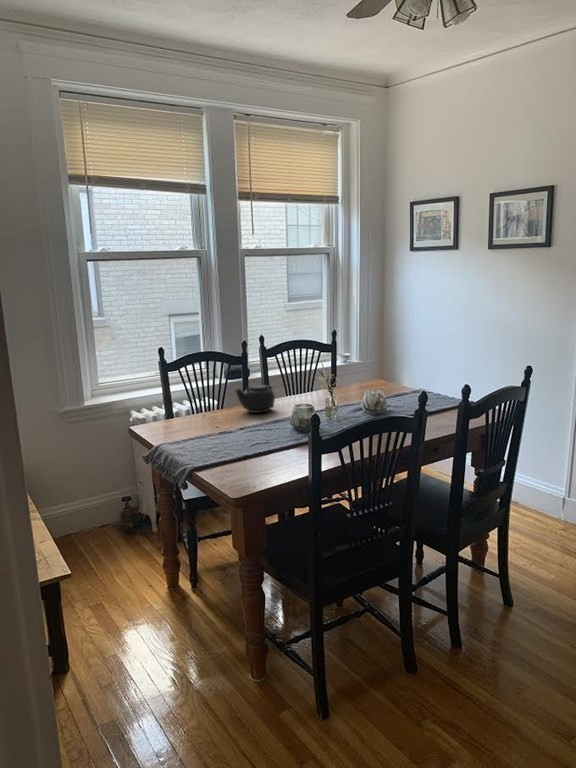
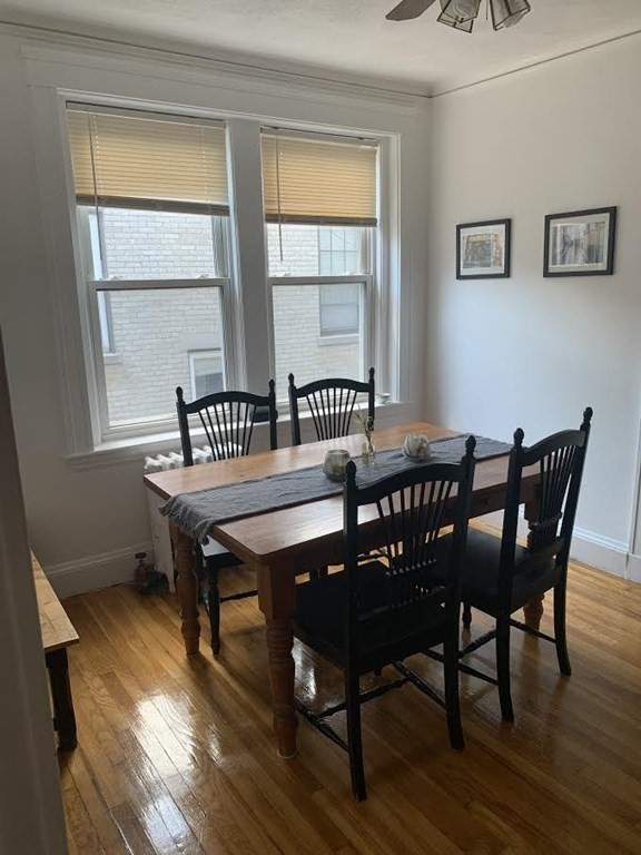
- teapot [234,384,276,414]
